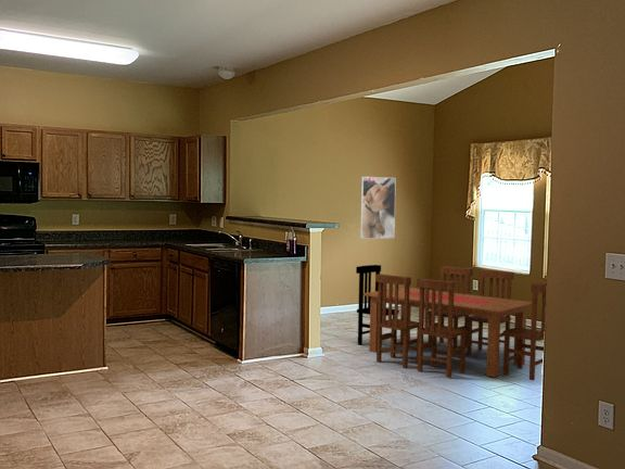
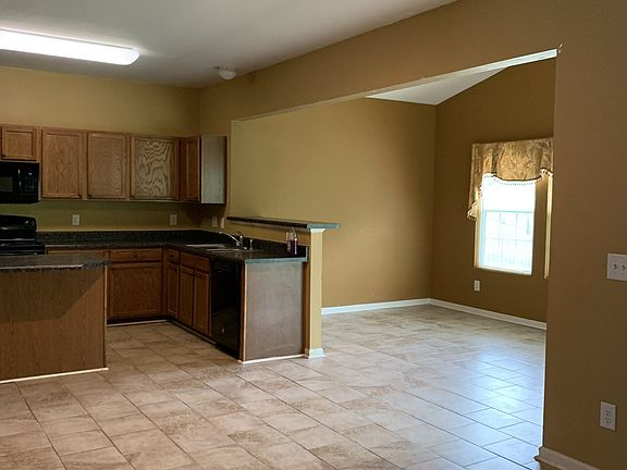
- dining table [355,264,548,381]
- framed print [359,176,397,240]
